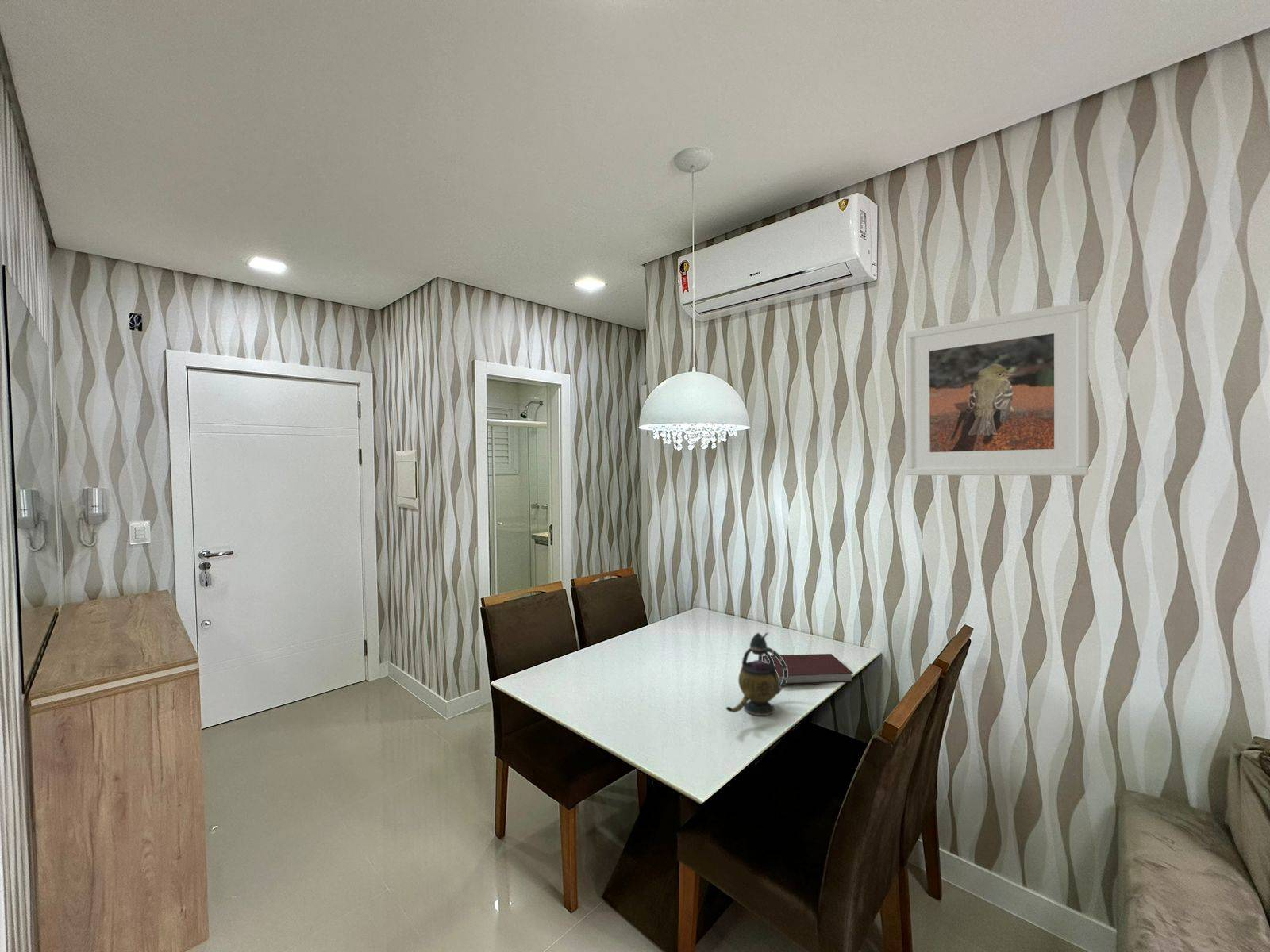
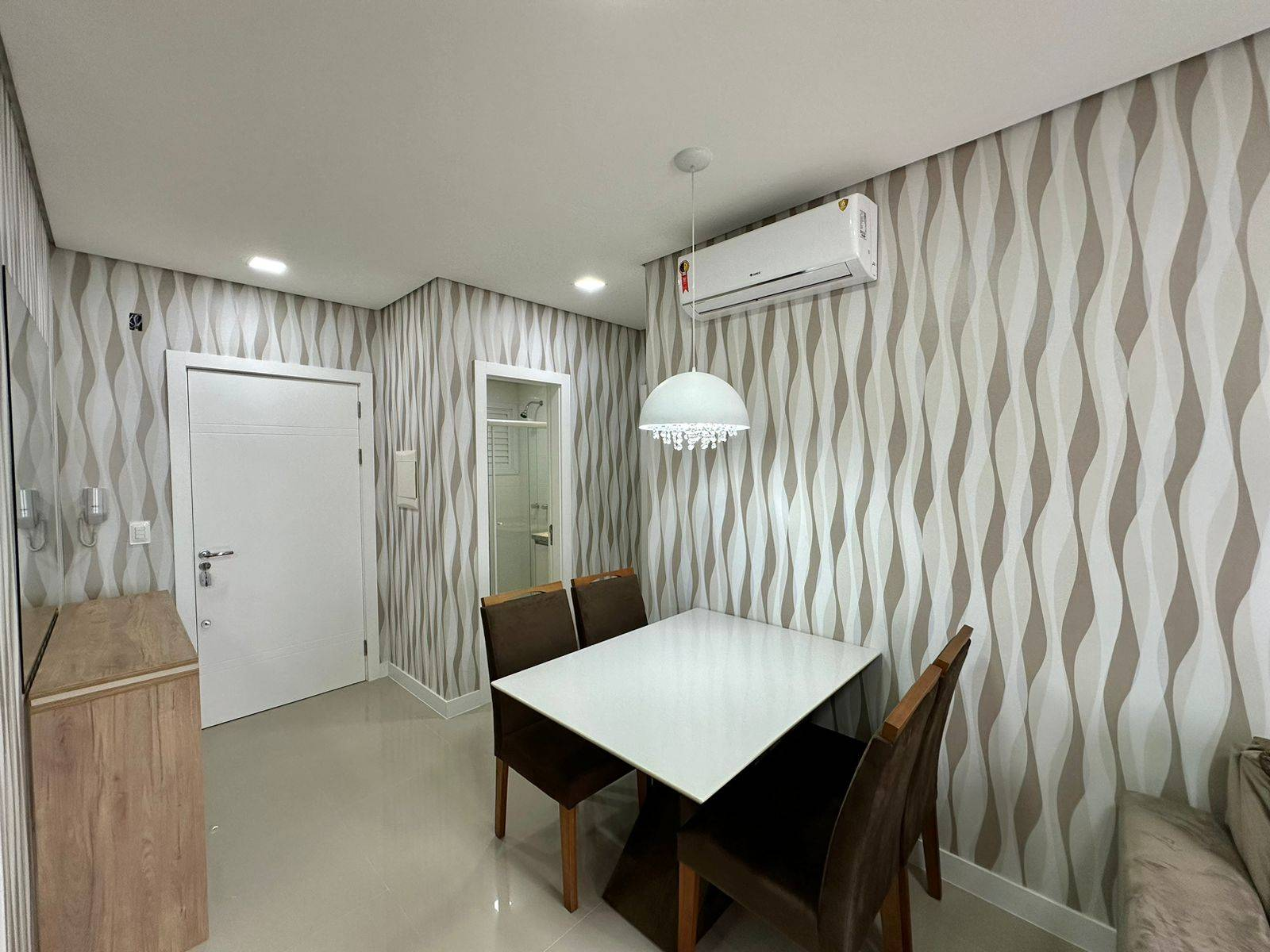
- teapot [725,631,788,716]
- notebook [762,653,854,685]
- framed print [904,301,1089,476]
